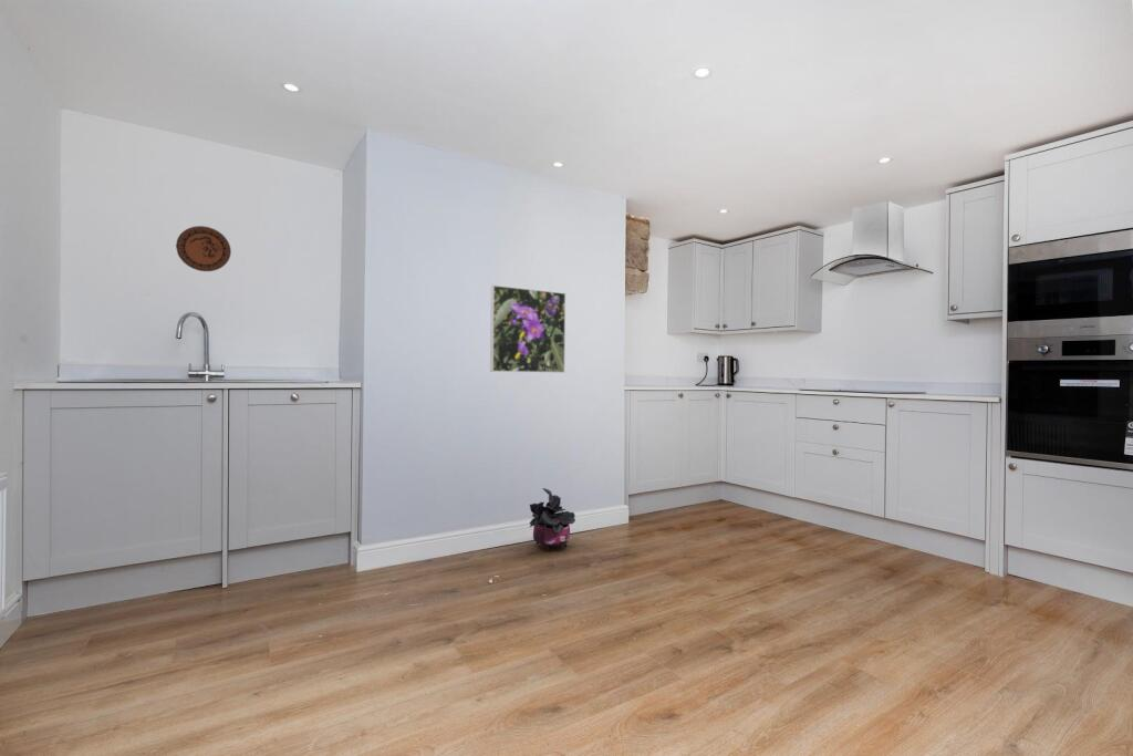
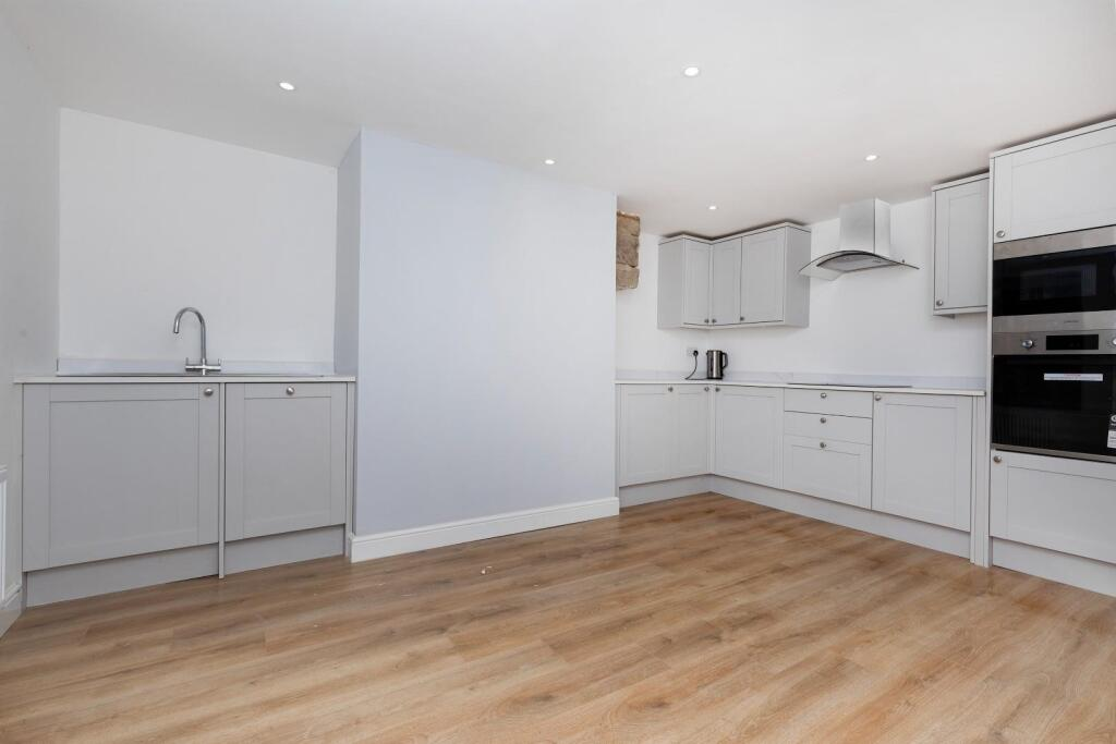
- potted plant [529,487,576,552]
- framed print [489,284,566,374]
- decorative plate [175,225,232,272]
